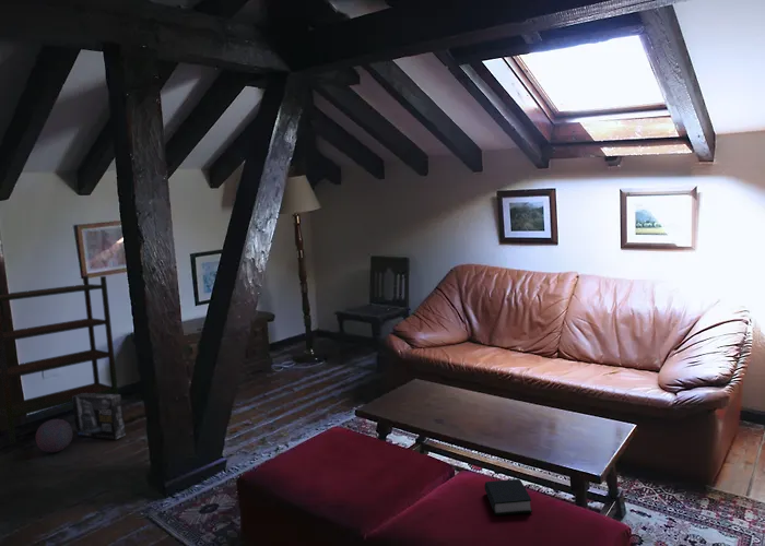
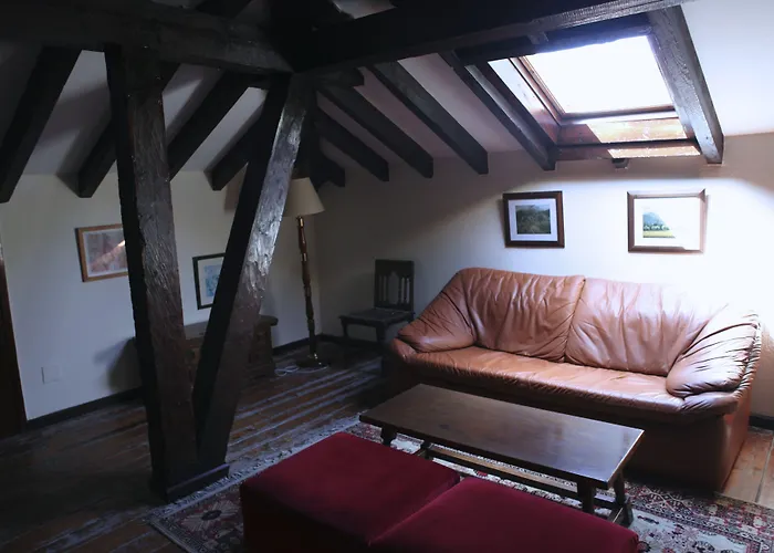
- box [72,393,127,441]
- decorative ball [35,418,74,453]
- bookshelf [0,275,119,446]
- book [483,478,533,517]
